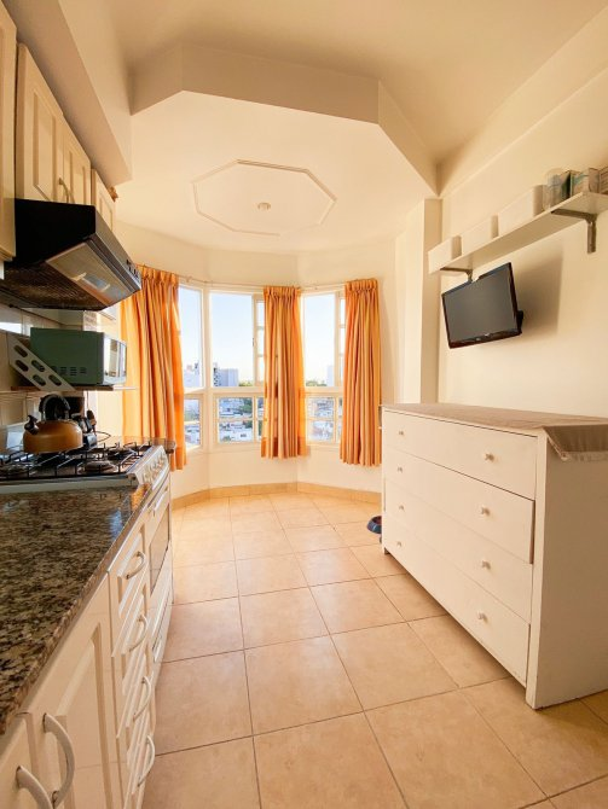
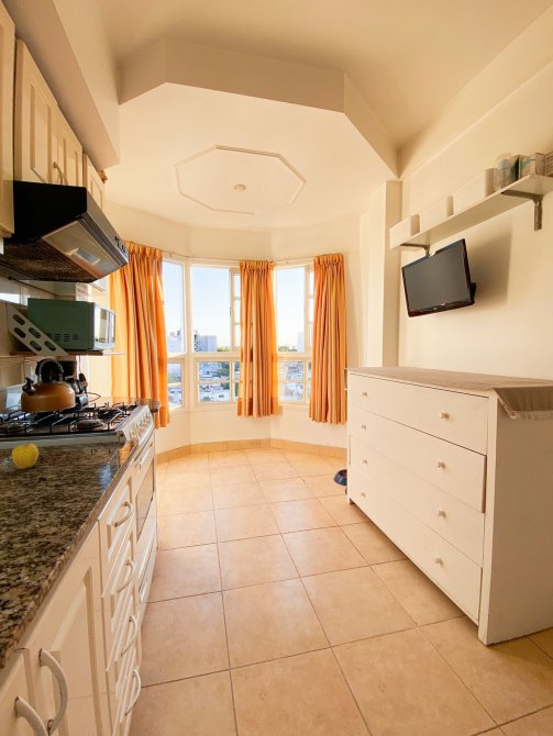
+ apple [11,441,40,470]
